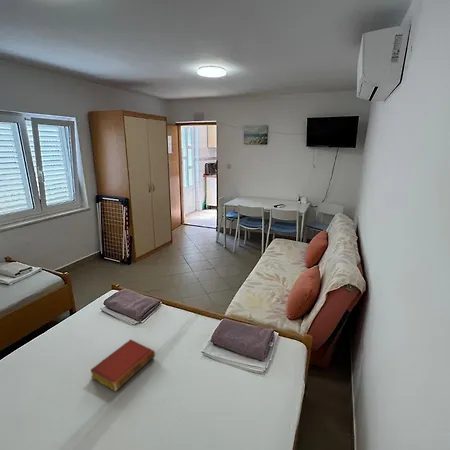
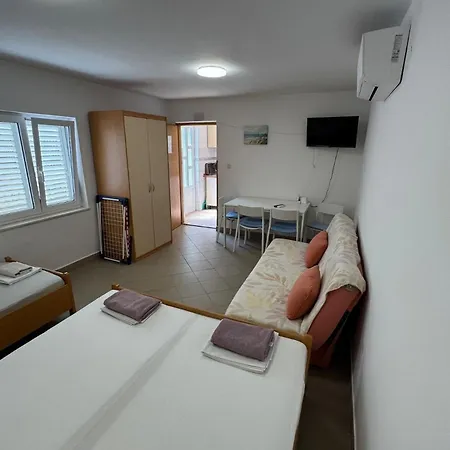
- book [90,338,156,393]
